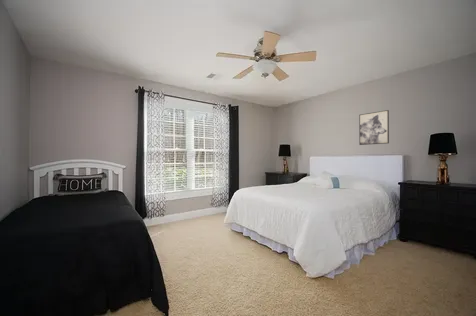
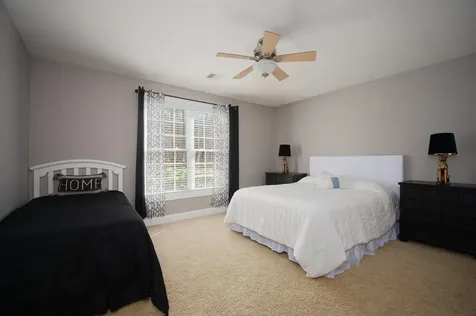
- wall art [358,109,390,146]
